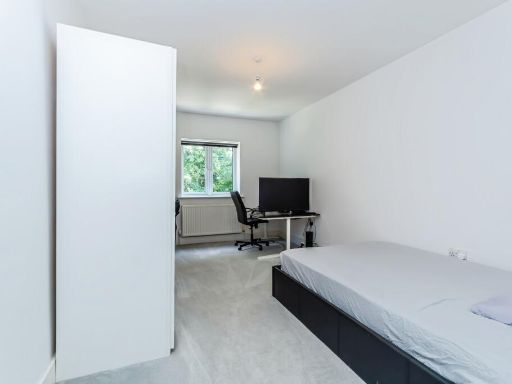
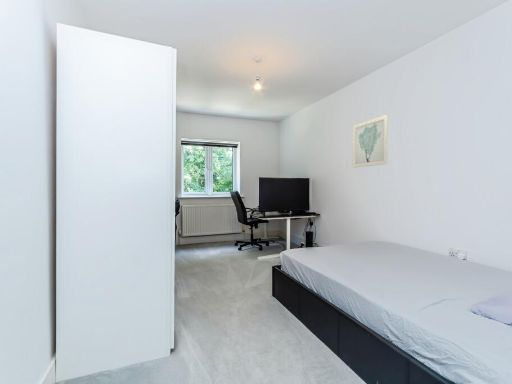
+ wall art [352,113,389,169]
